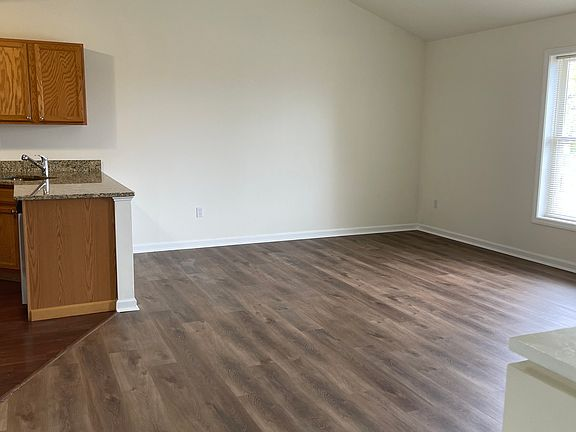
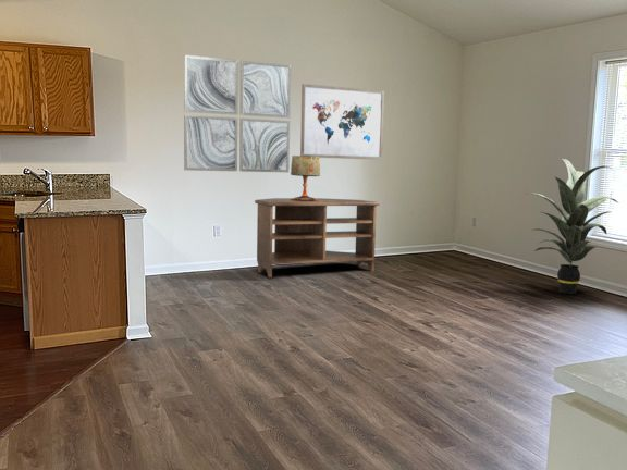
+ table lamp [290,154,321,200]
+ wall art [183,54,292,173]
+ tv stand [254,197,381,279]
+ indoor plant [524,158,620,295]
+ wall art [299,83,385,161]
